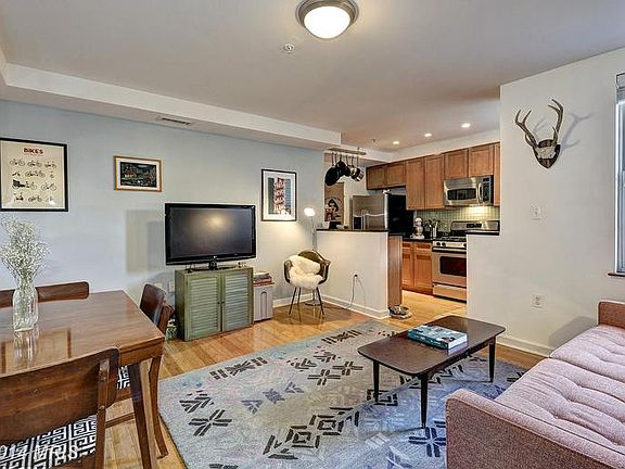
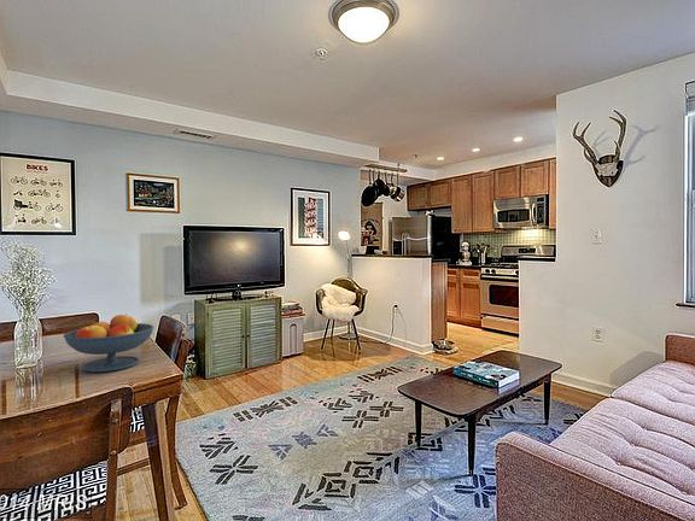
+ fruit bowl [63,312,154,373]
